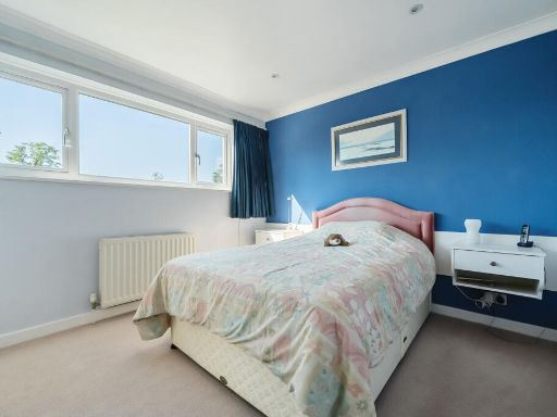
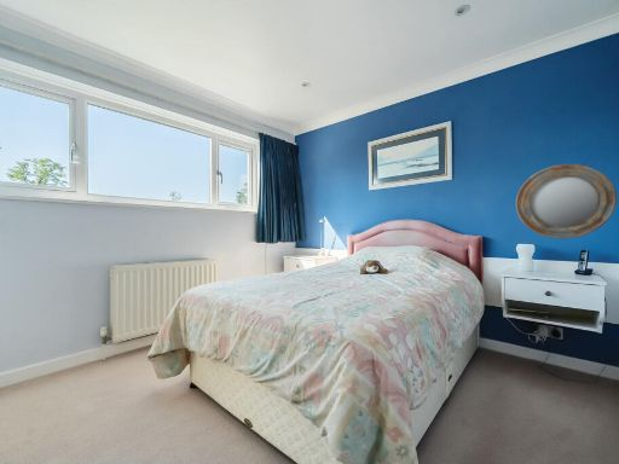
+ home mirror [514,163,618,240]
